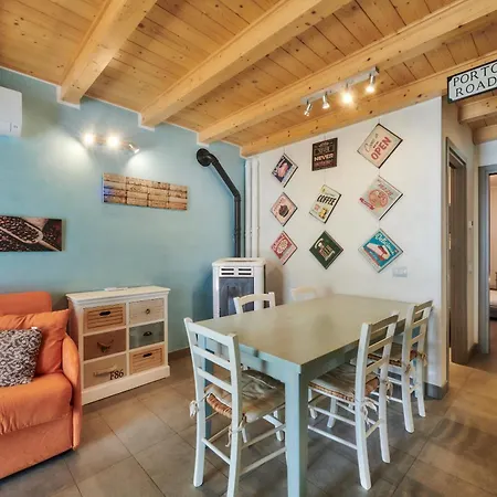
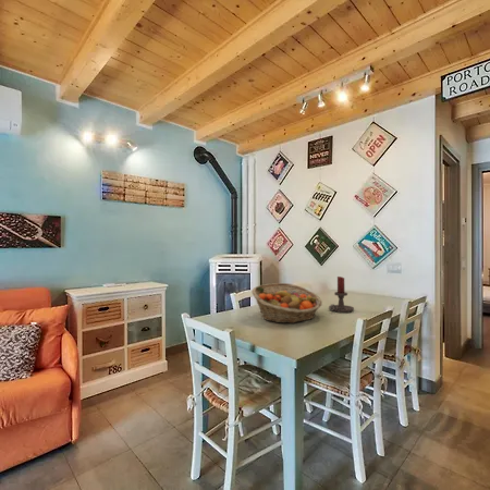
+ candle holder [328,275,355,314]
+ fruit basket [250,282,323,324]
